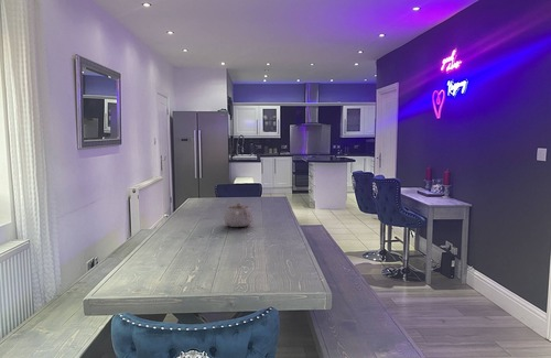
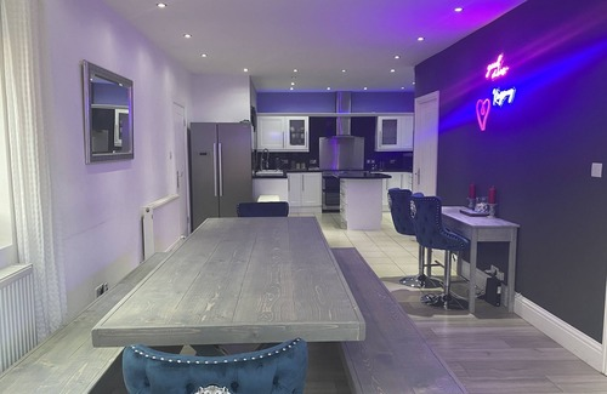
- teapot [223,202,255,228]
